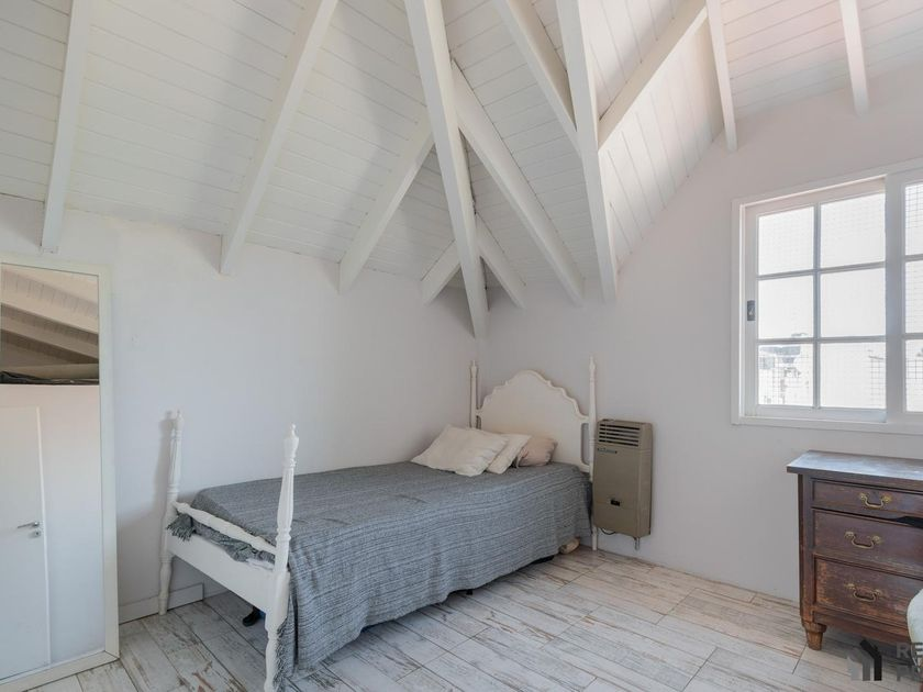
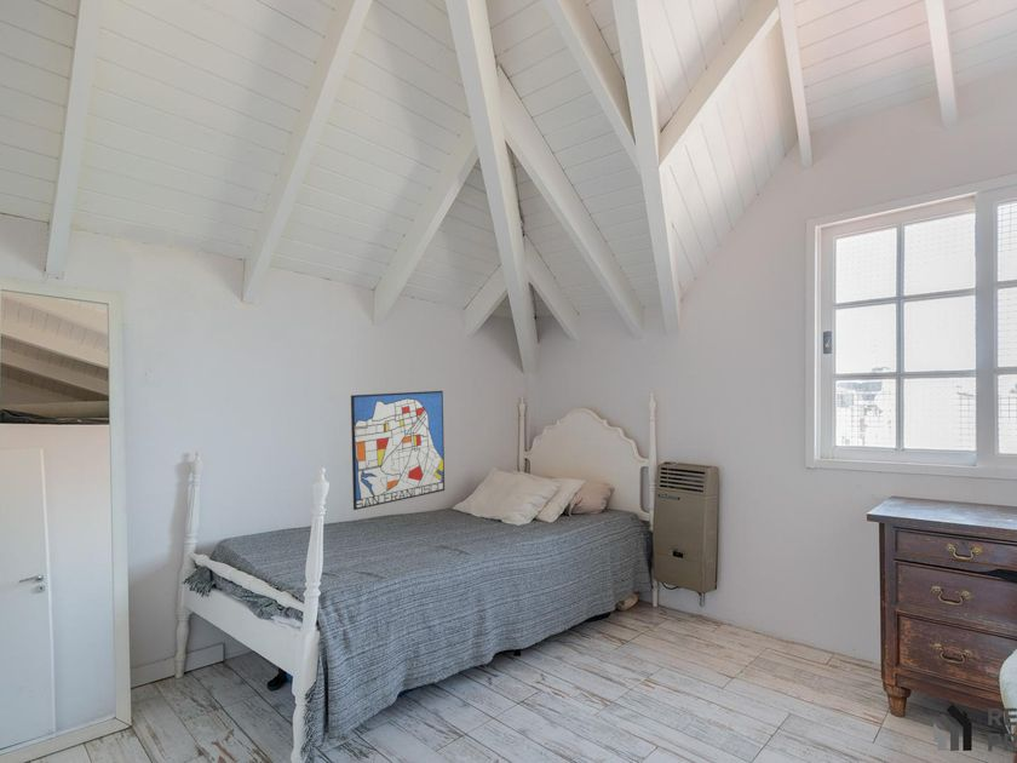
+ wall art [350,390,446,511]
